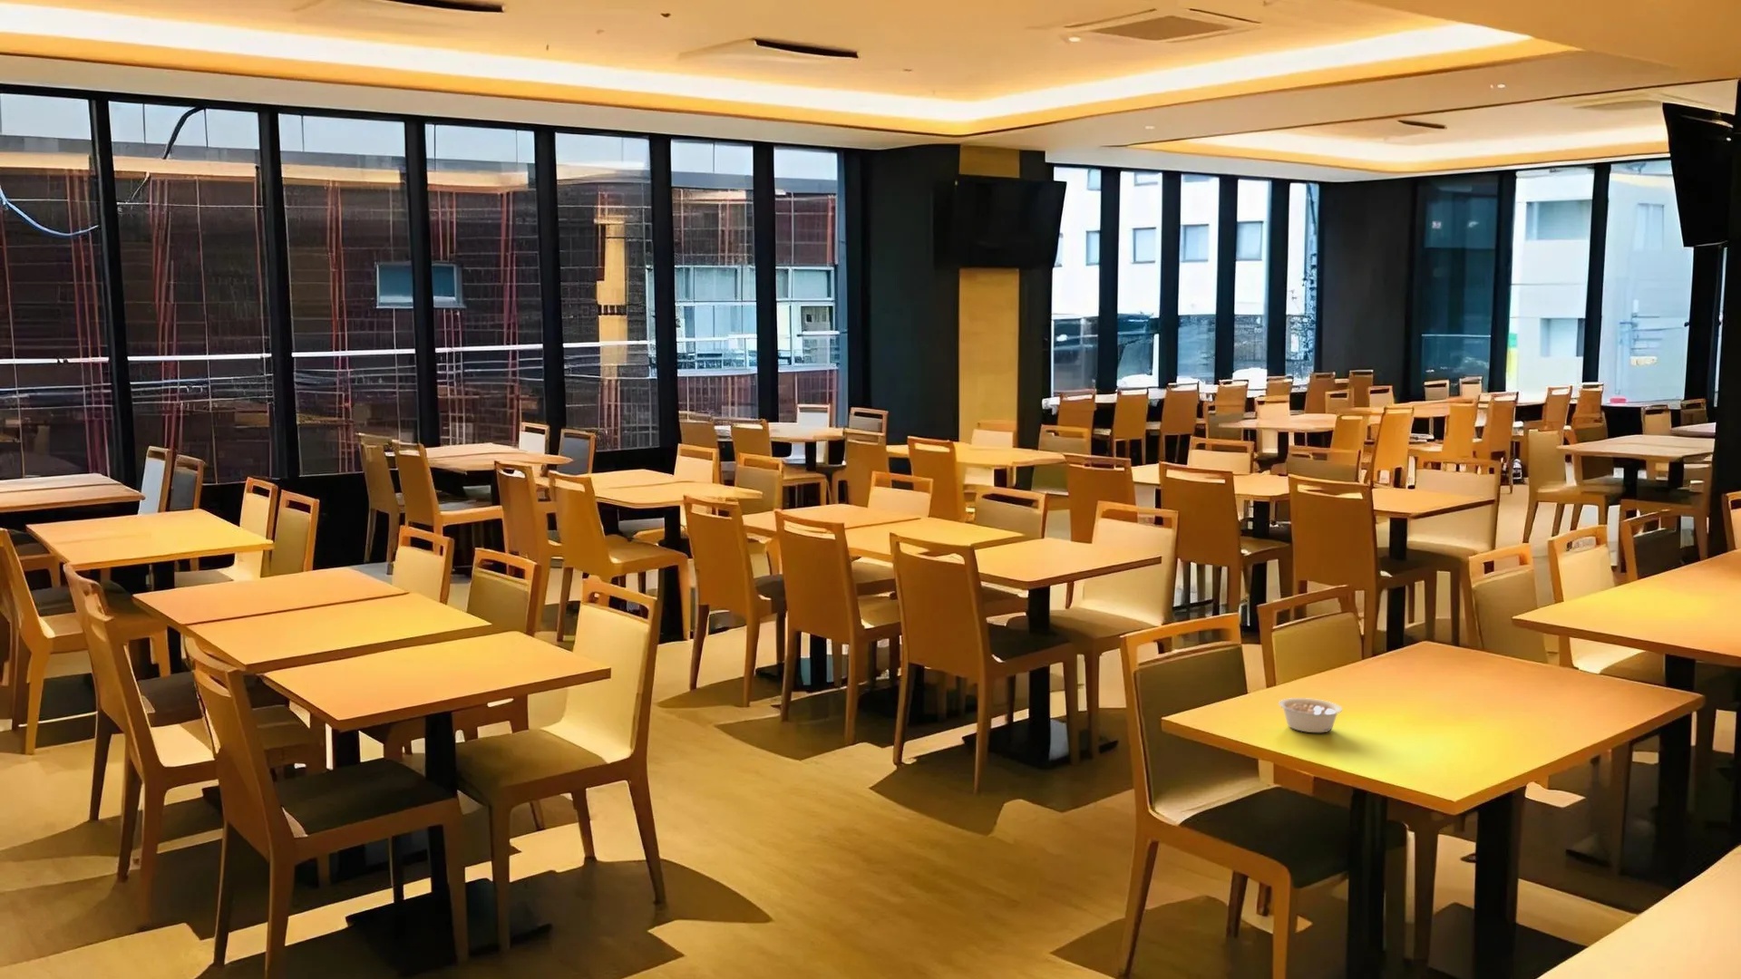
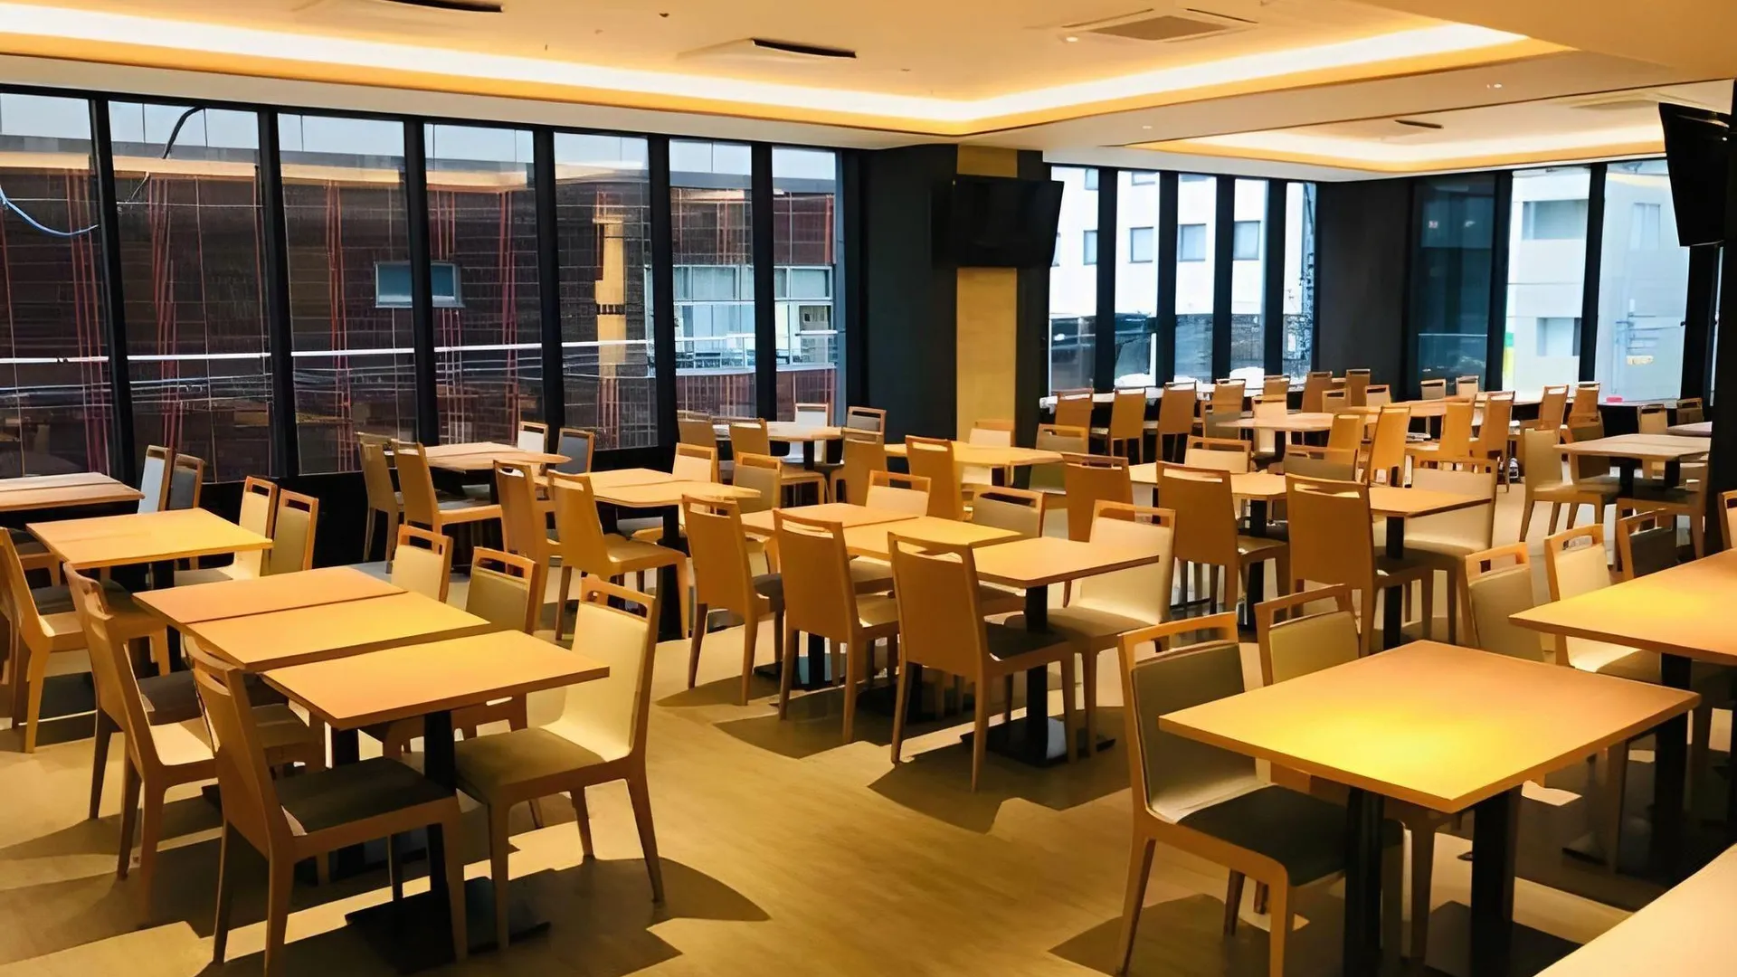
- legume [1277,697,1343,733]
